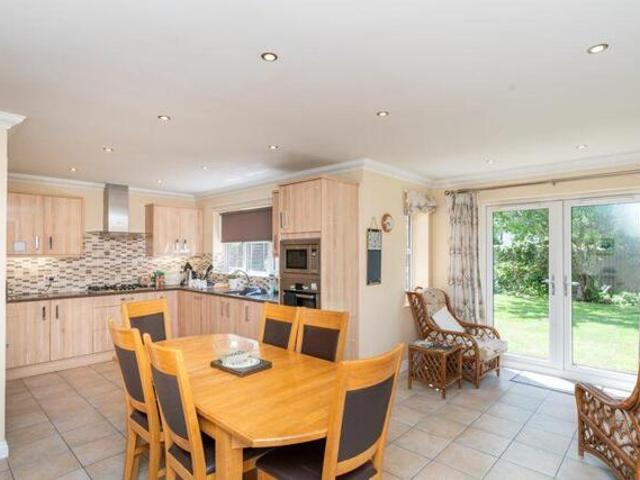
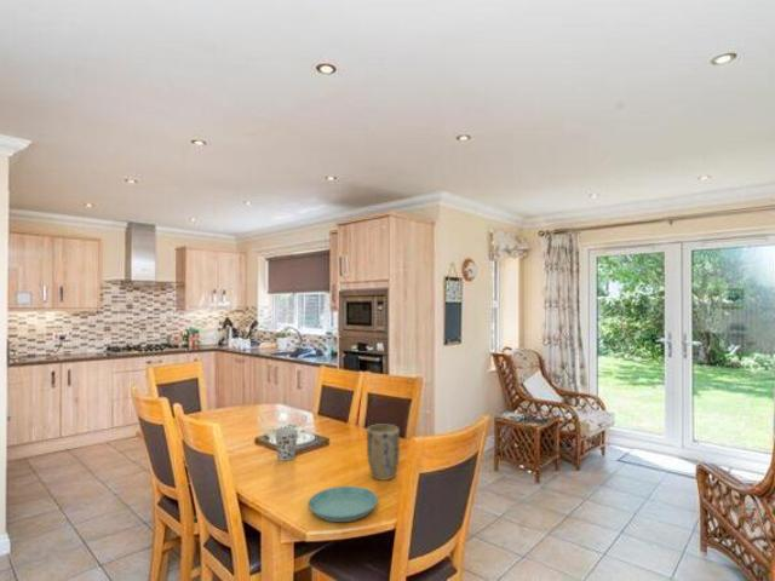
+ saucer [308,485,379,523]
+ cup [274,427,299,462]
+ plant pot [366,424,401,482]
